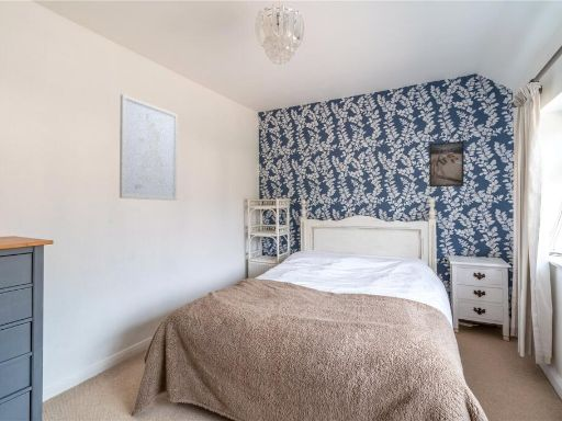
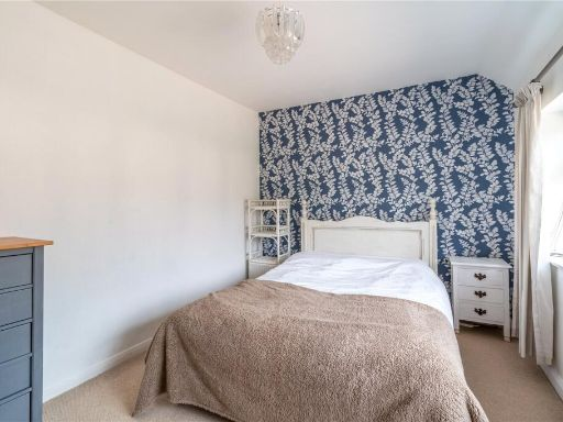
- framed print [428,140,465,189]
- wall art [119,93,179,202]
